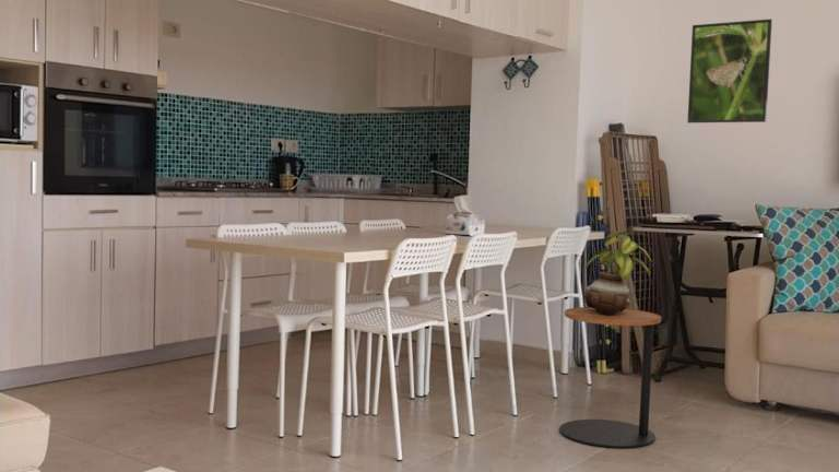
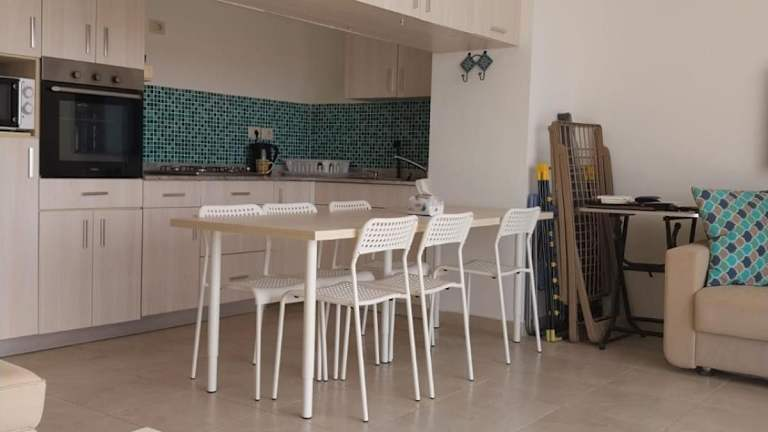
- side table [558,306,662,449]
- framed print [686,19,773,125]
- potted plant [583,229,652,316]
